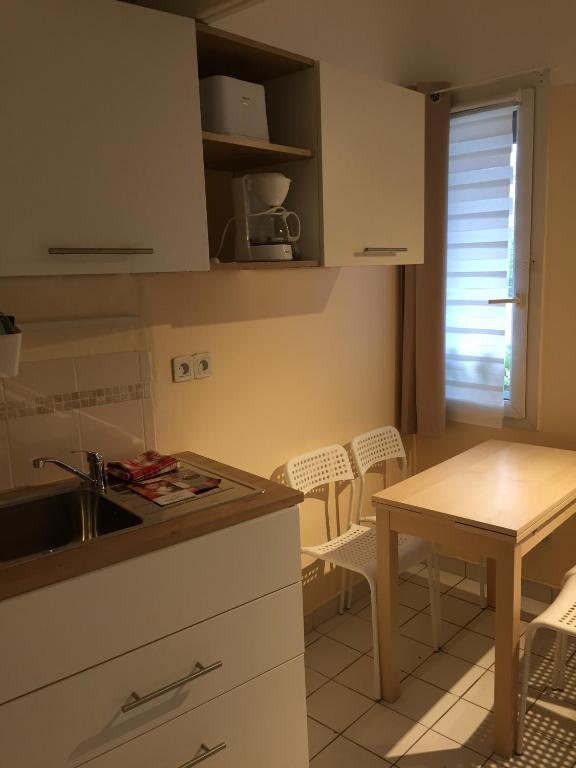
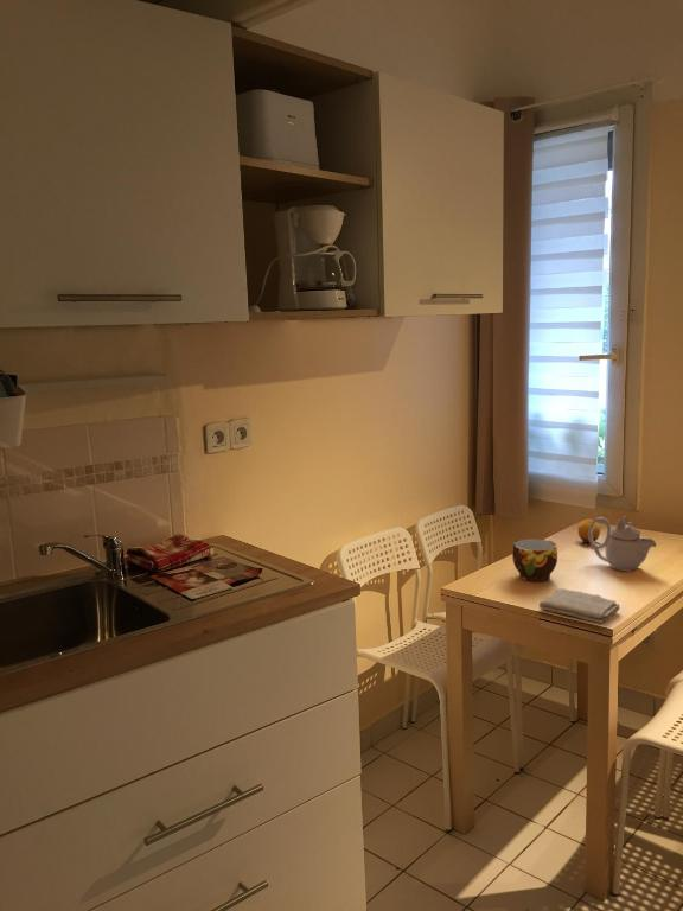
+ washcloth [538,587,621,625]
+ teapot [588,515,658,573]
+ cup [511,537,558,582]
+ fruit [577,517,601,544]
